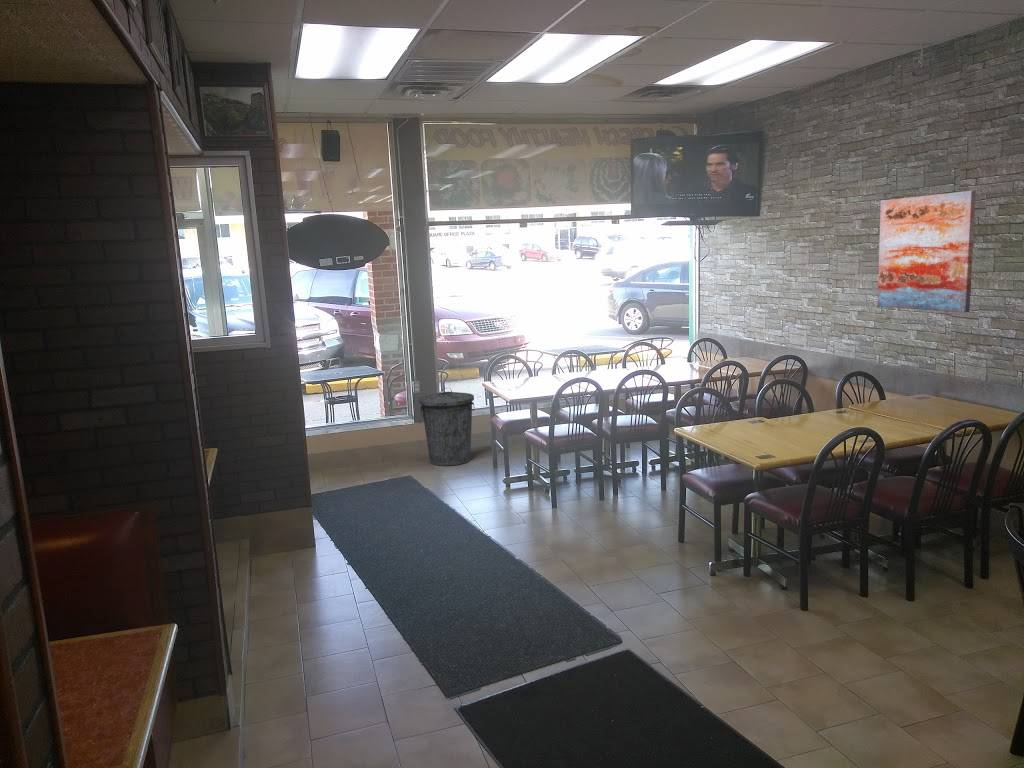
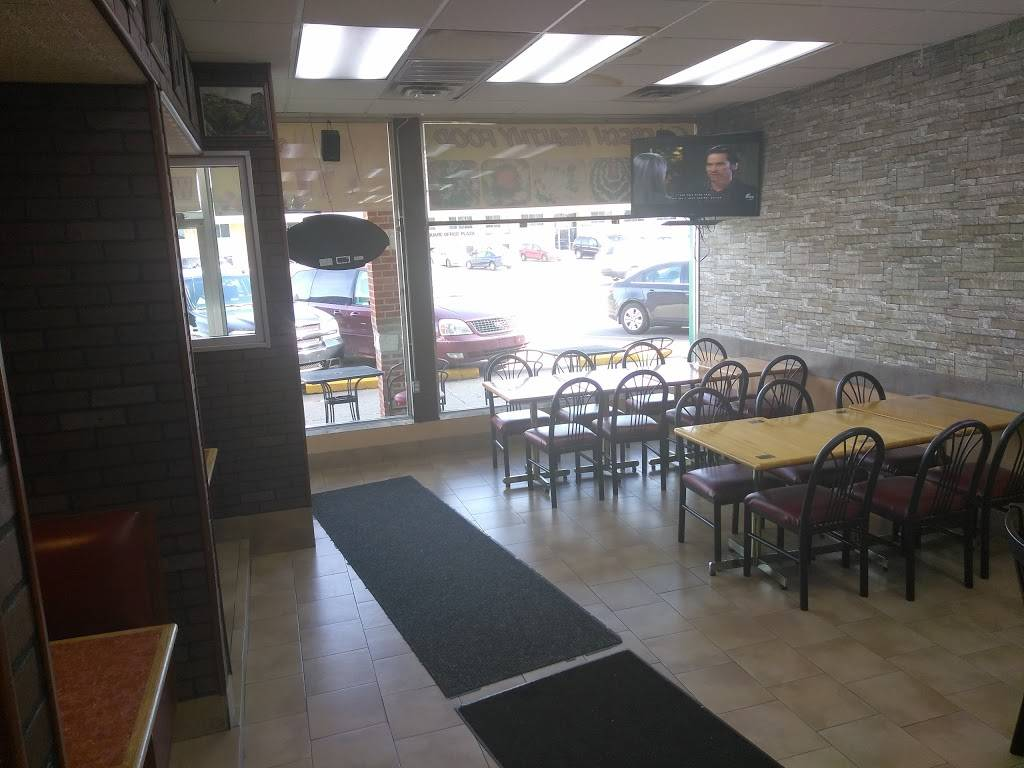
- trash can [418,387,475,467]
- wall art [876,190,977,313]
